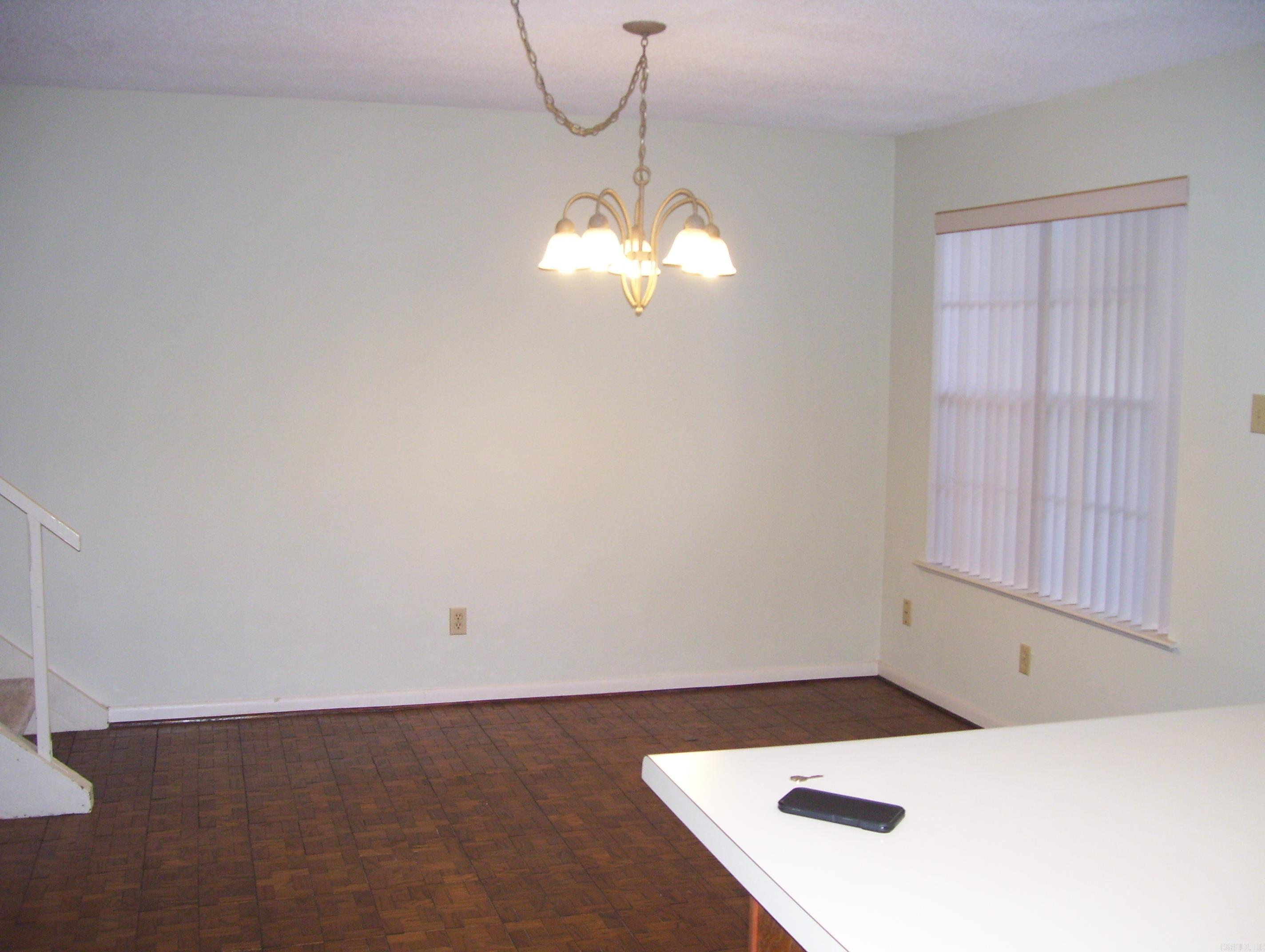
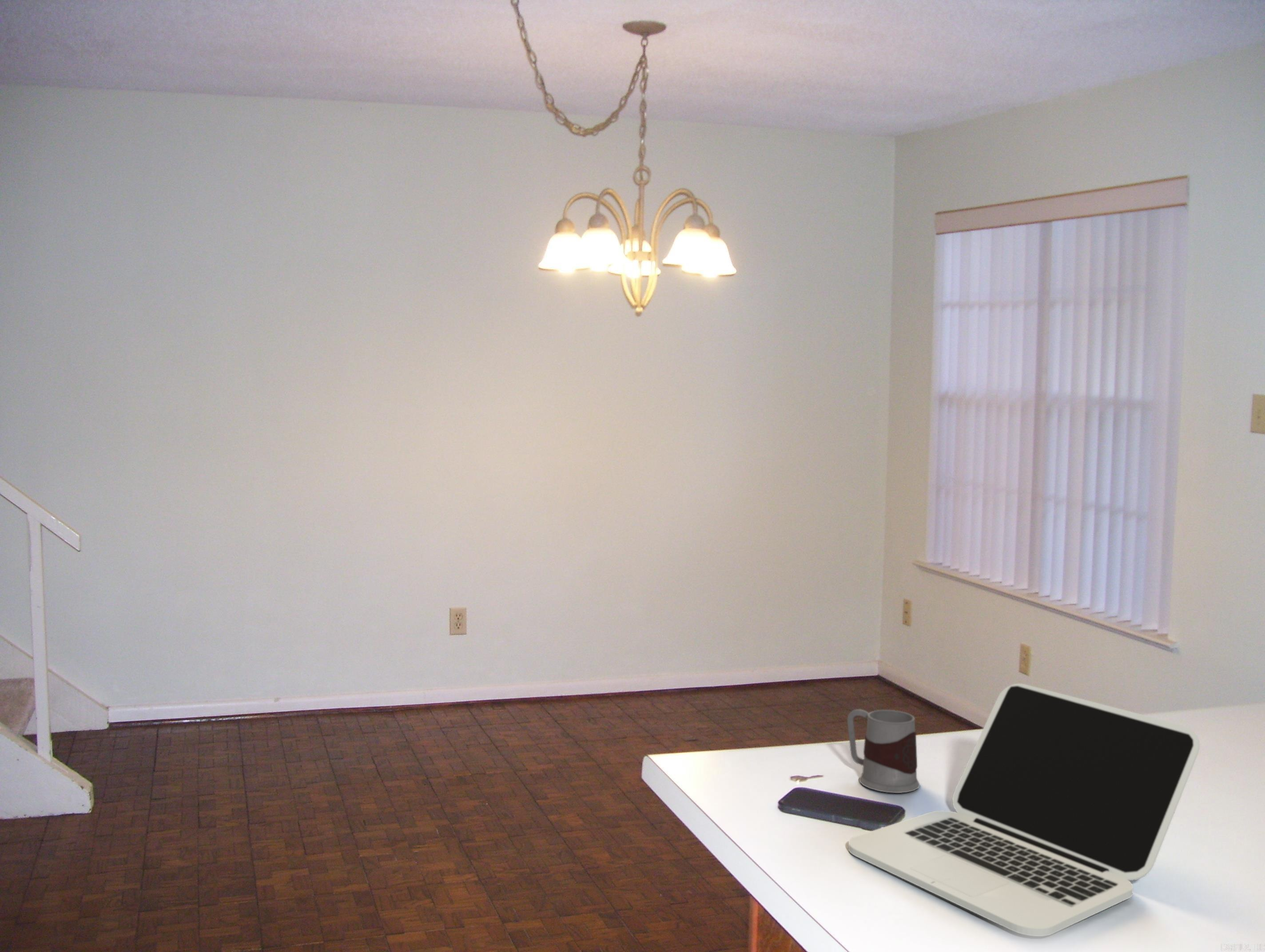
+ laptop [848,683,1200,937]
+ mug [847,709,920,793]
